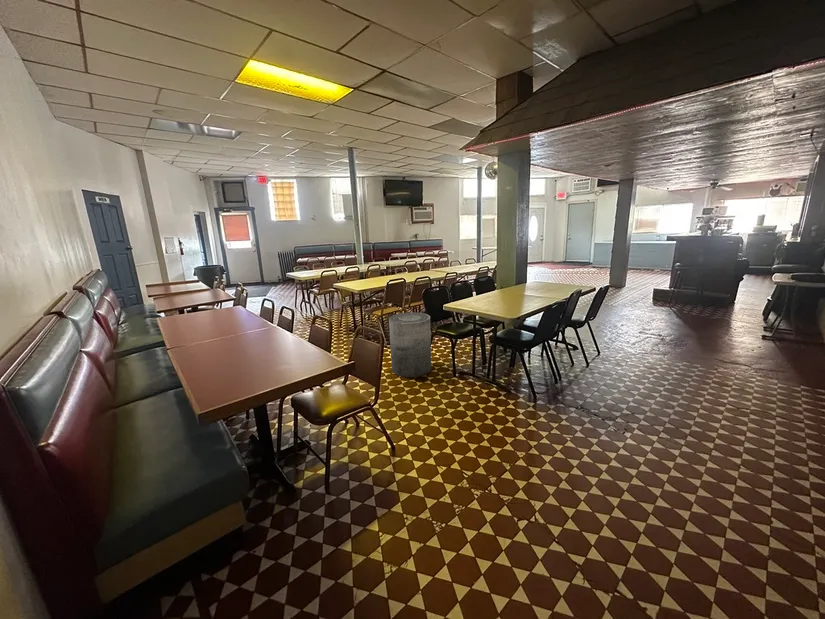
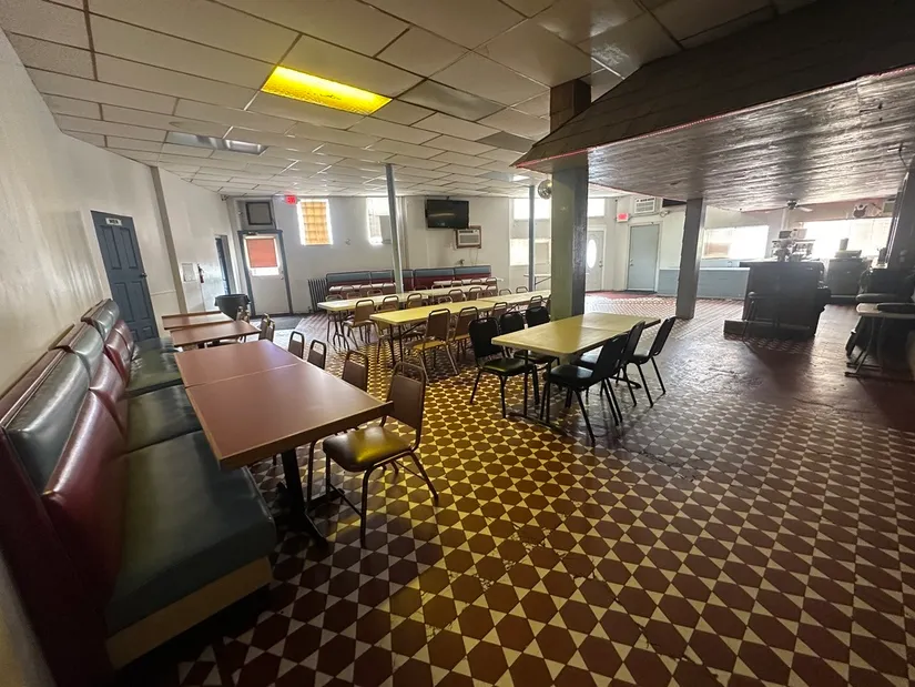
- trash can [388,312,432,378]
